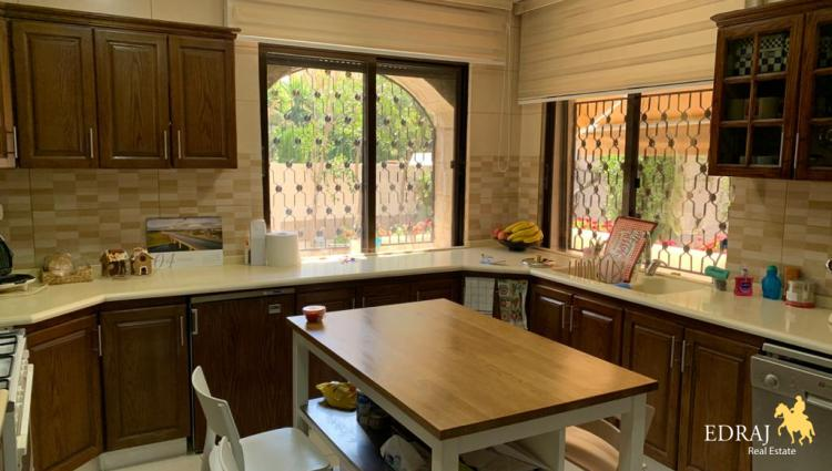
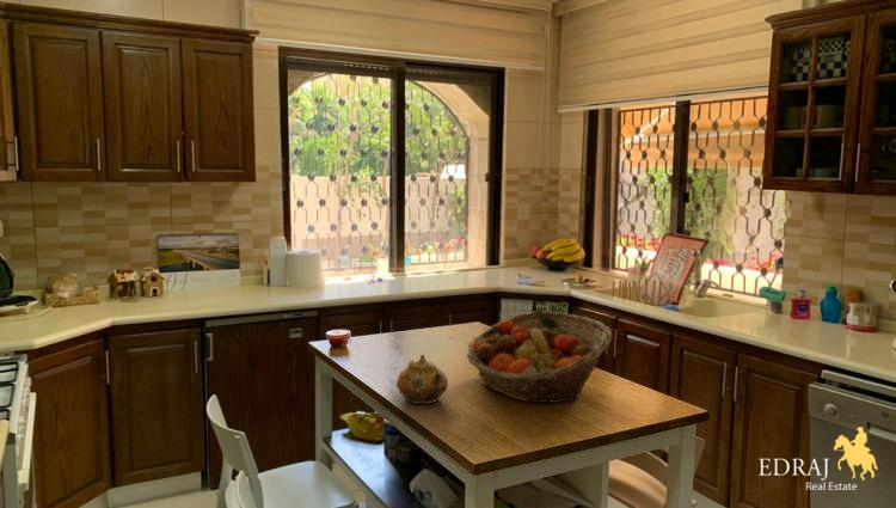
+ teapot [395,354,449,405]
+ fruit basket [465,310,613,404]
